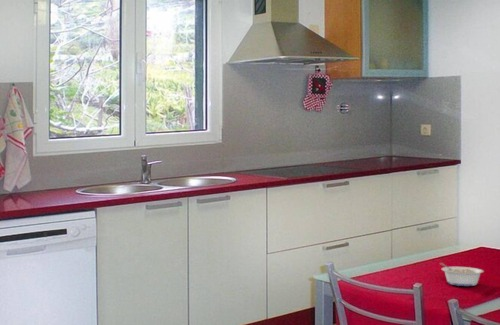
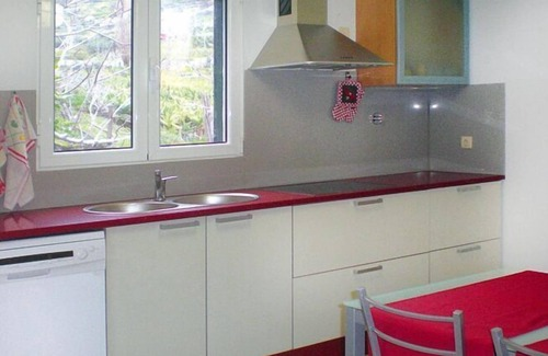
- legume [439,262,485,287]
